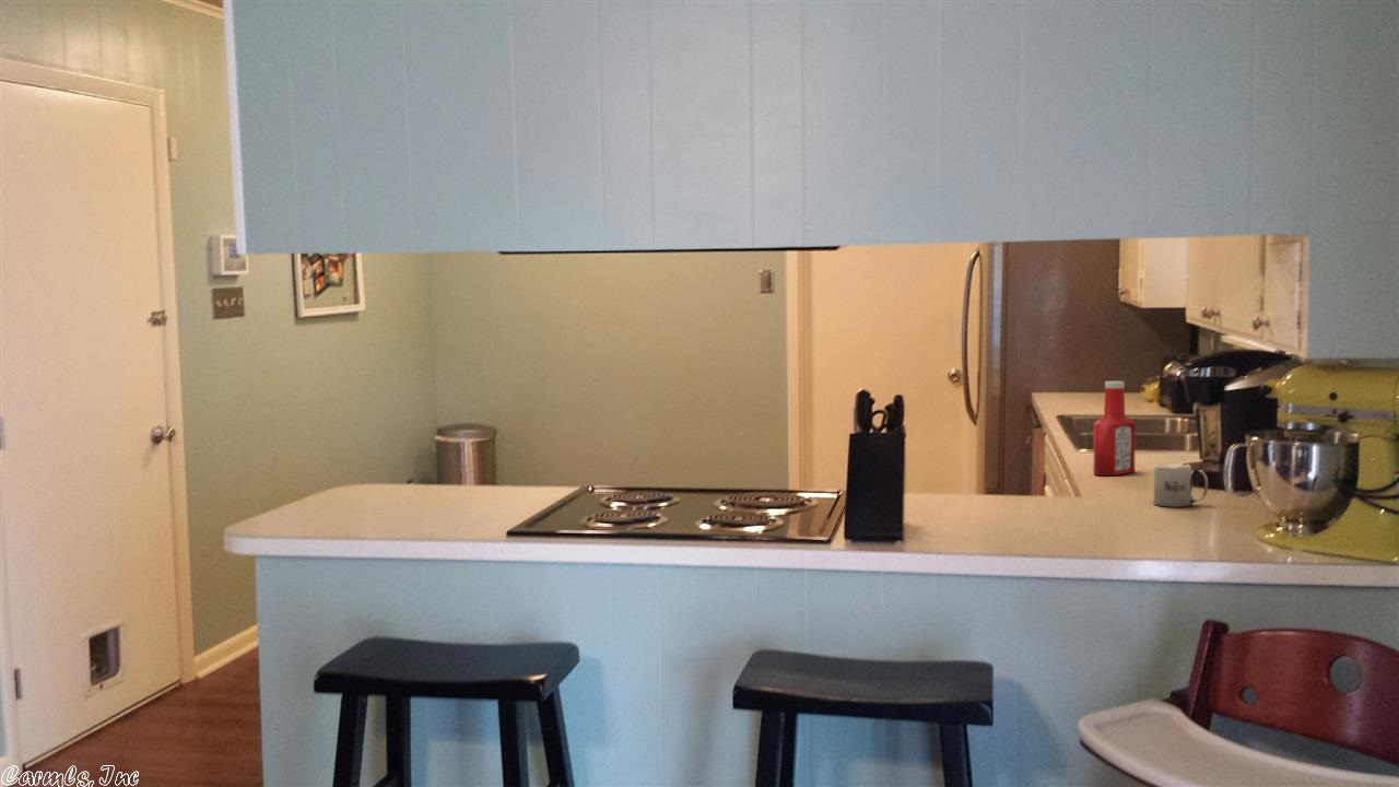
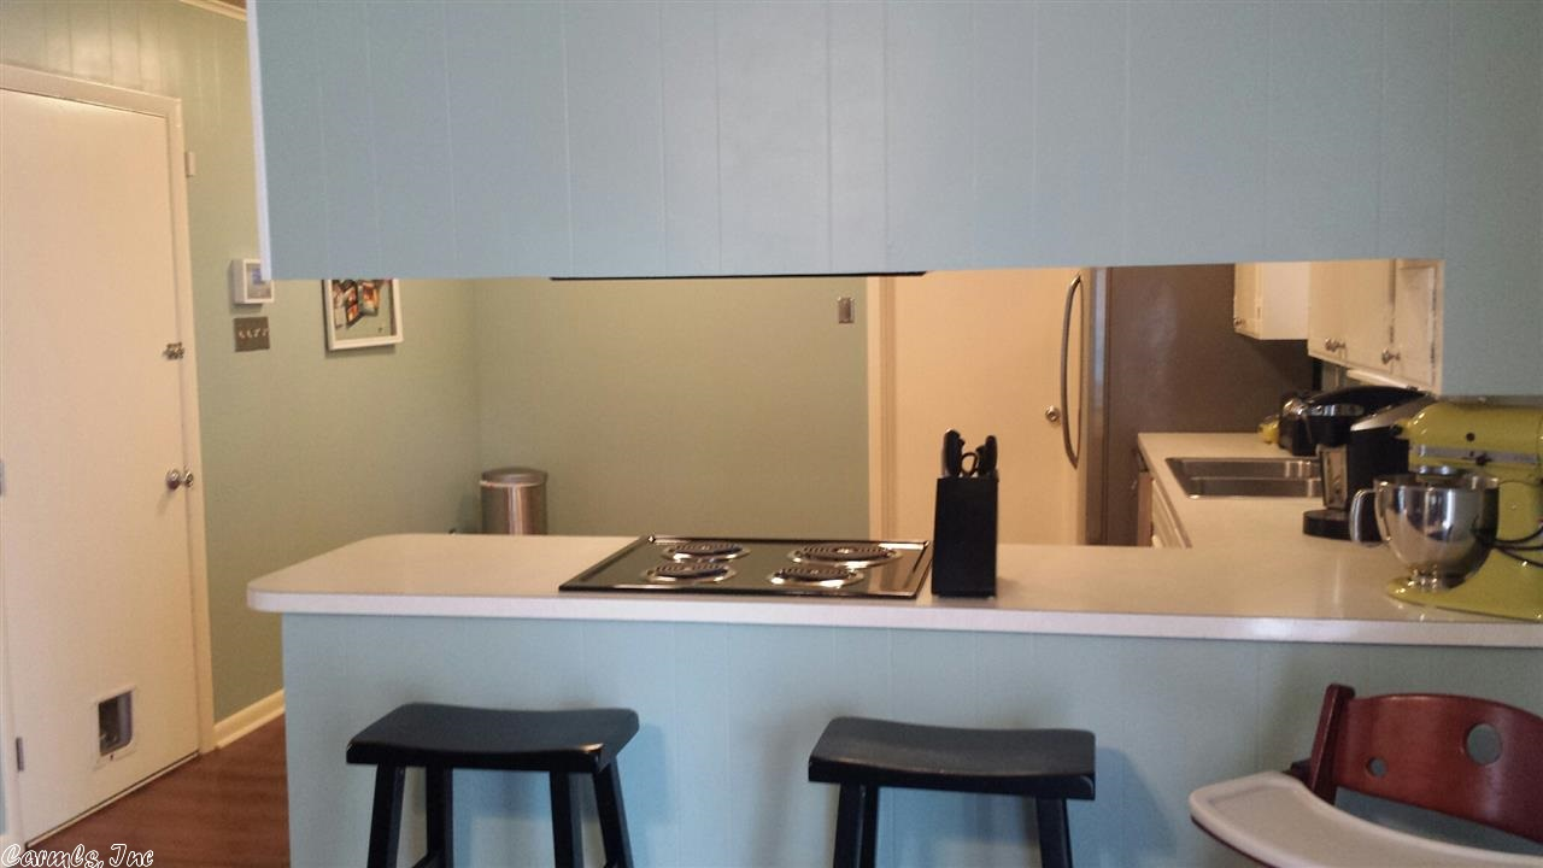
- mug [1152,461,1209,508]
- soap bottle [1092,380,1137,477]
